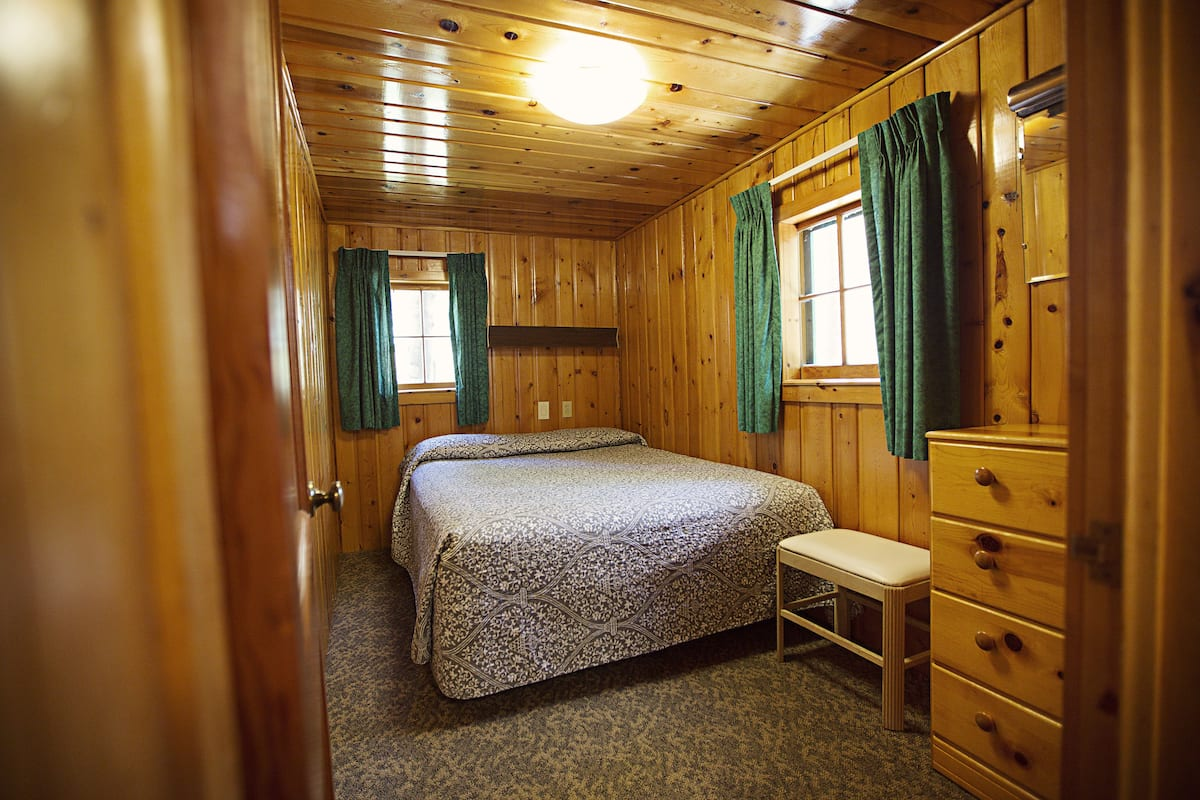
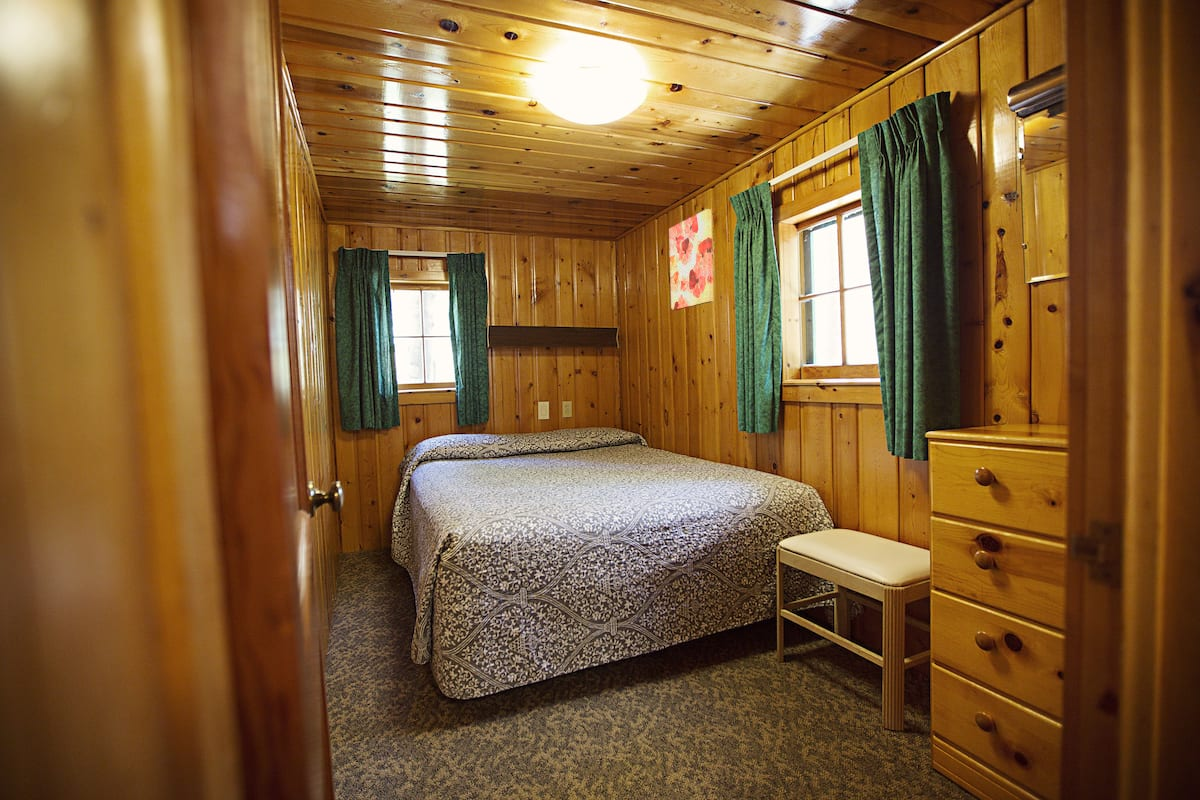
+ wall art [668,208,715,311]
